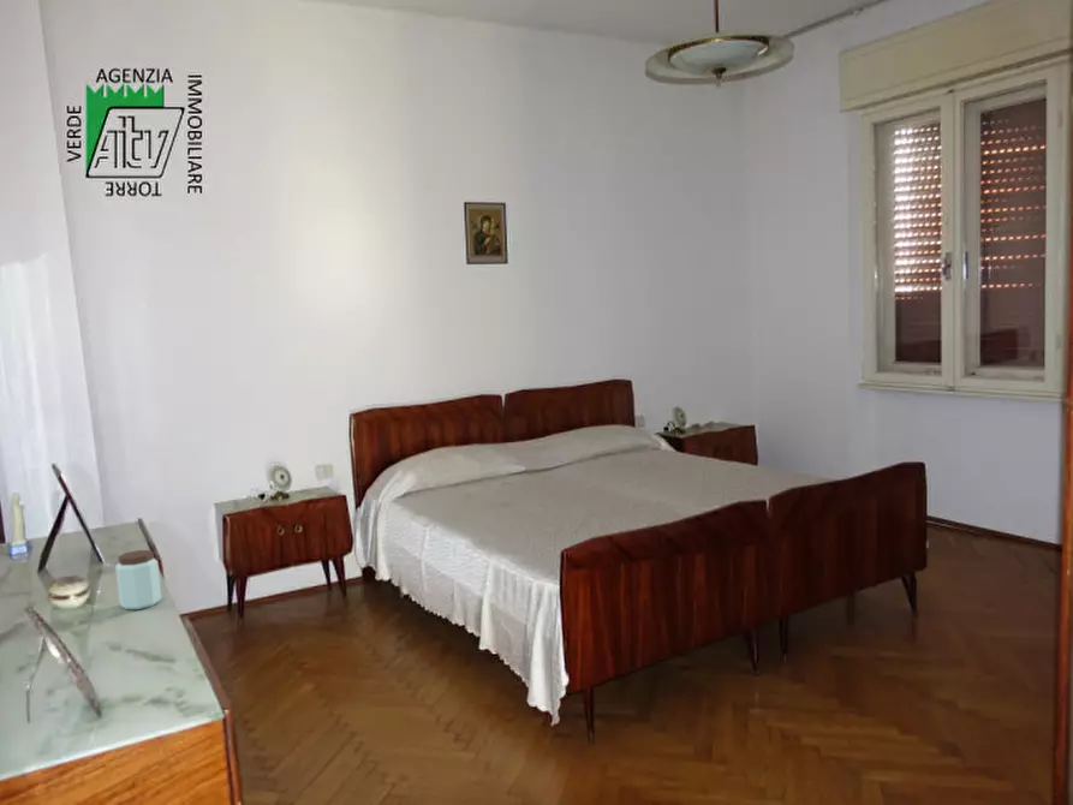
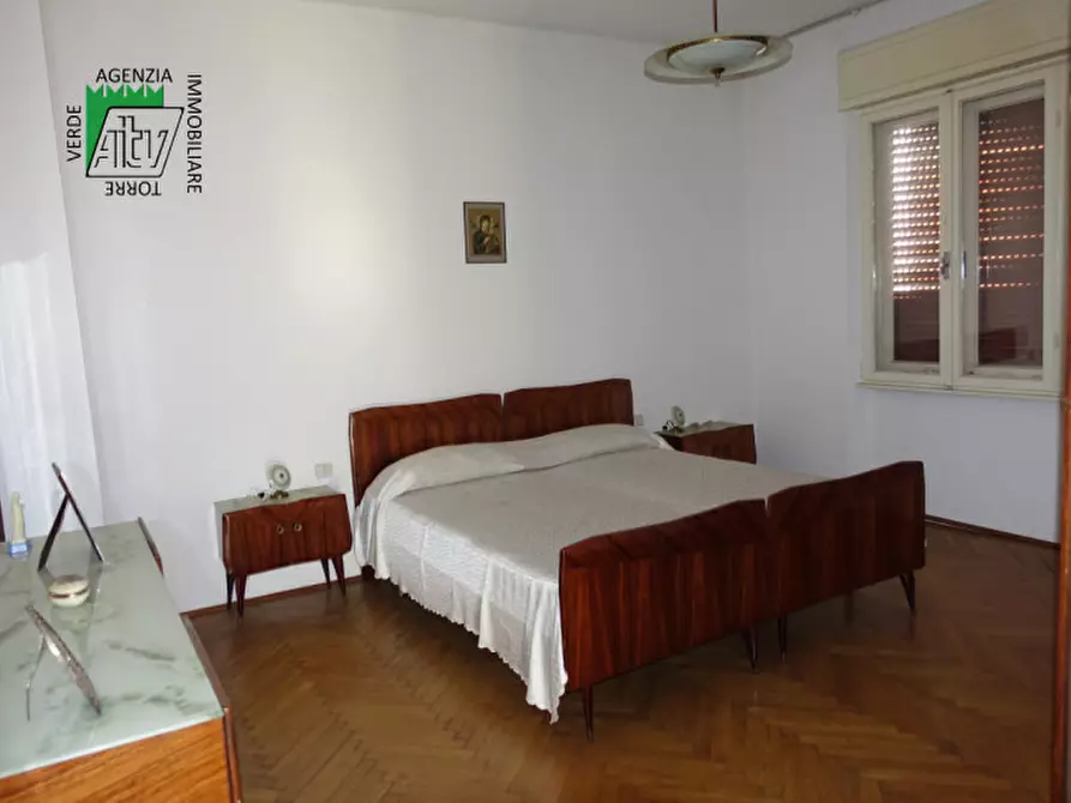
- peanut butter [114,549,162,610]
